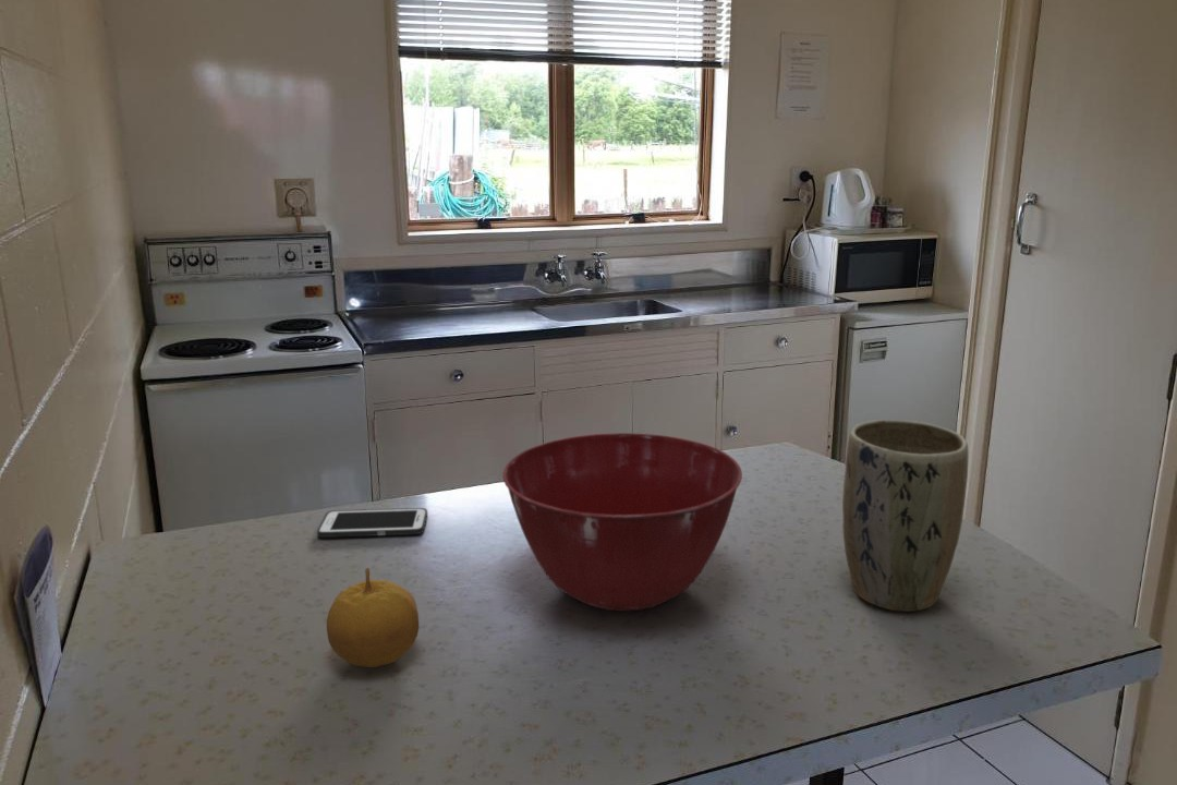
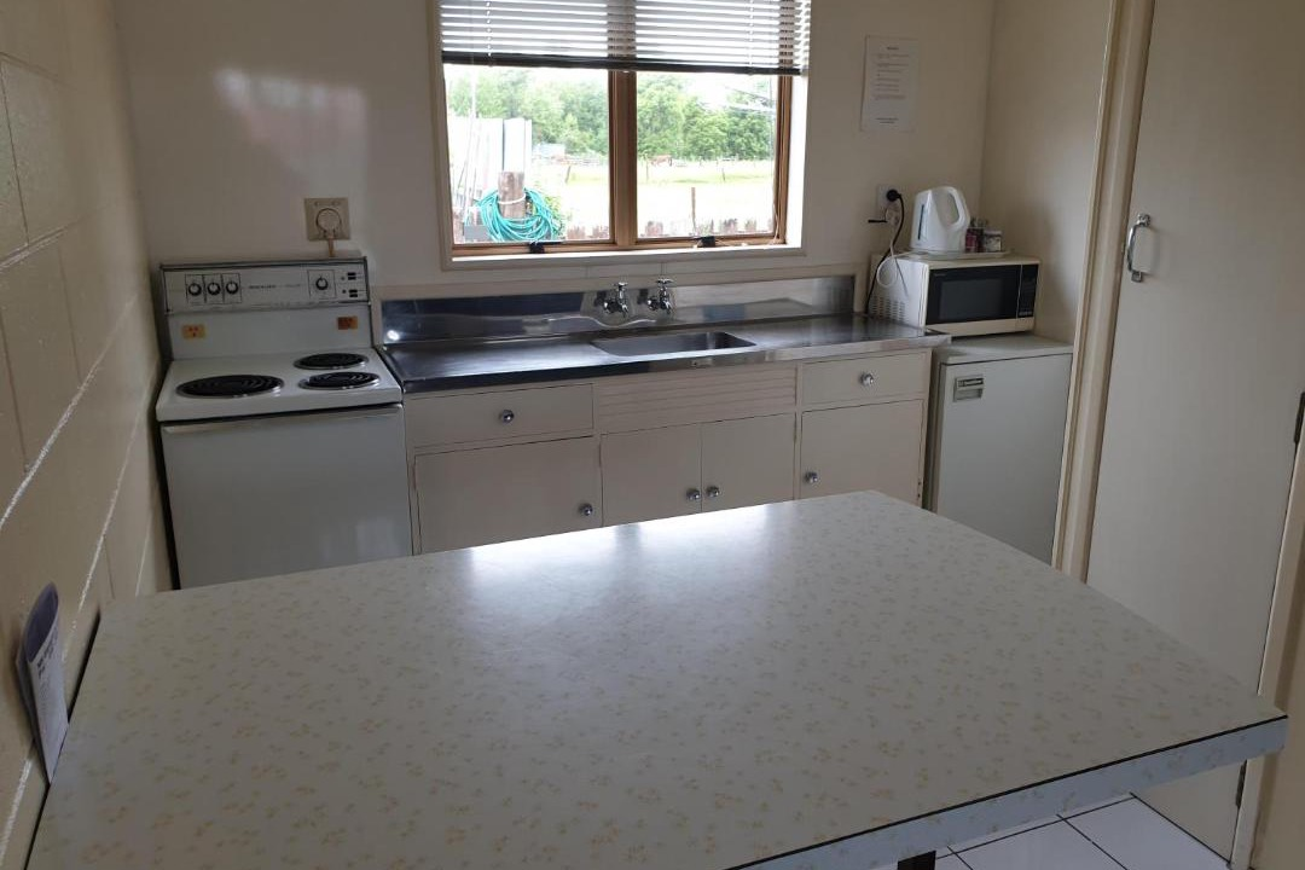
- fruit [326,567,420,668]
- mixing bowl [501,432,743,612]
- plant pot [841,419,969,613]
- cell phone [316,507,428,539]
